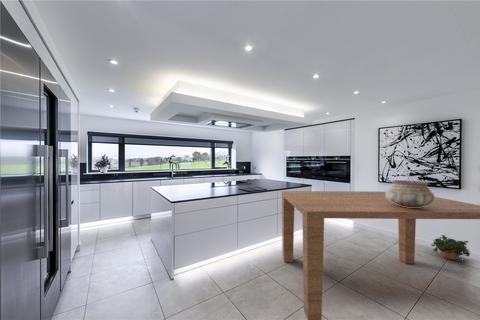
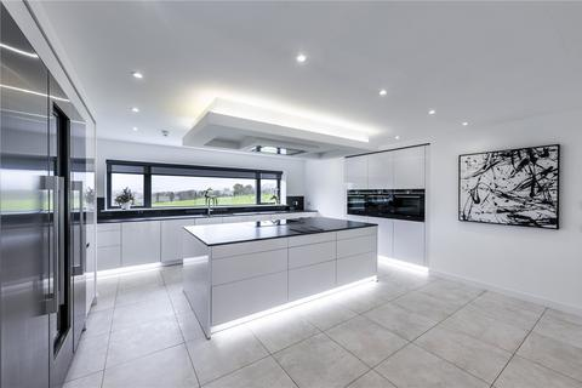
- potted plant [430,234,471,264]
- table [281,190,480,320]
- ceramic pot [385,179,436,208]
